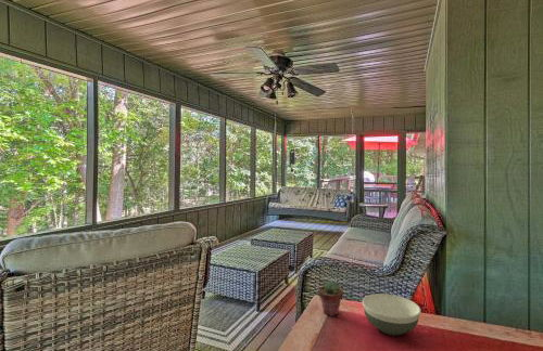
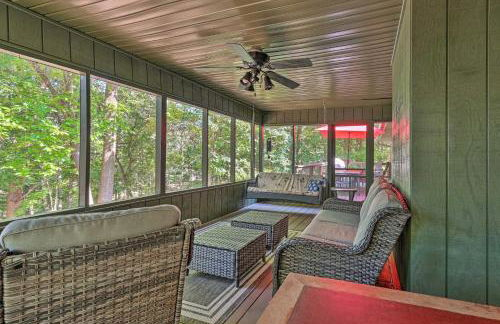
- potted succulent [318,281,344,317]
- bowl [361,292,422,336]
